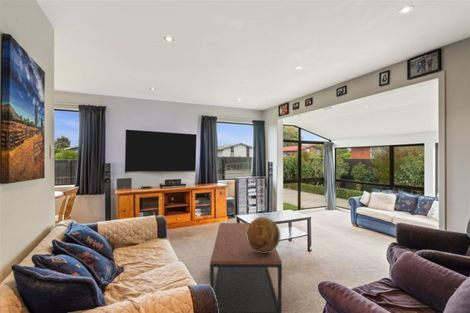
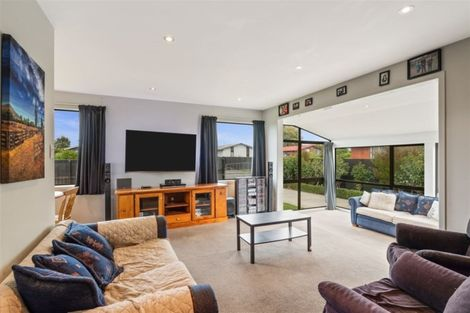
- coffee table [209,222,283,313]
- decorative sphere [246,216,282,253]
